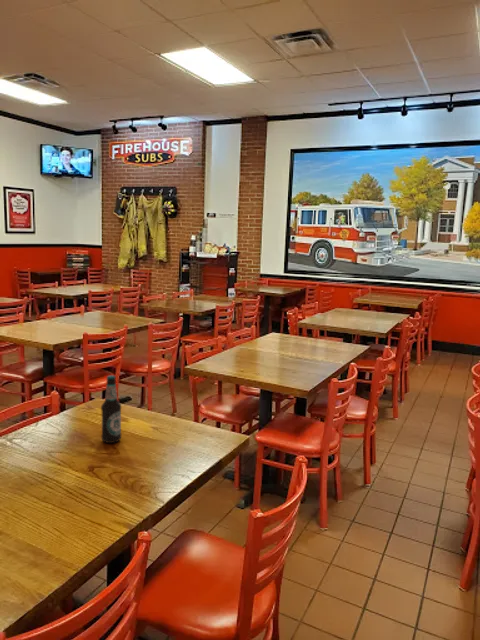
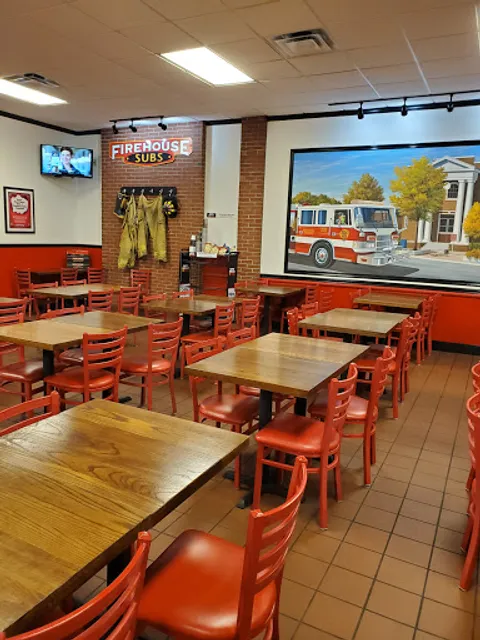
- bottle [100,374,122,444]
